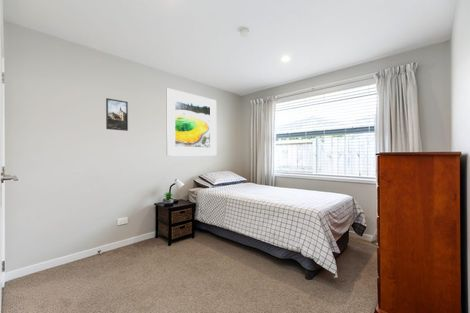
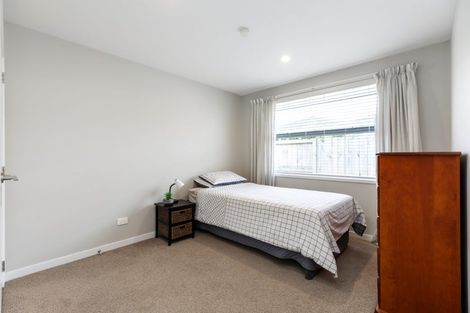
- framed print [165,87,217,157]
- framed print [105,97,129,132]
